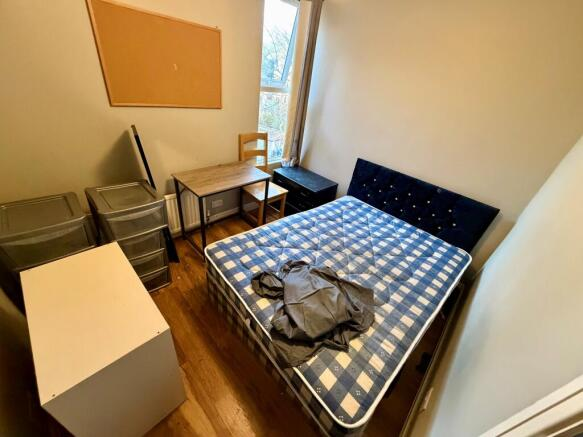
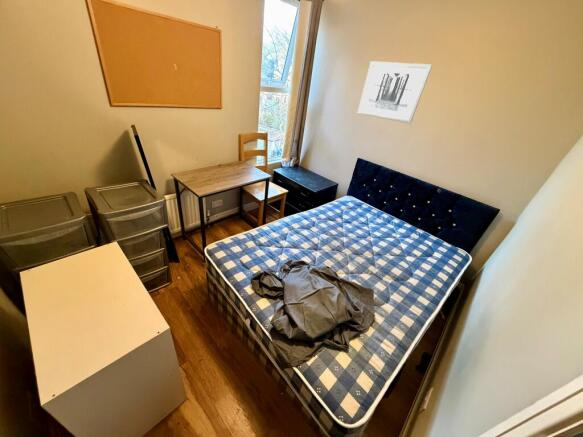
+ wall art [357,60,433,125]
